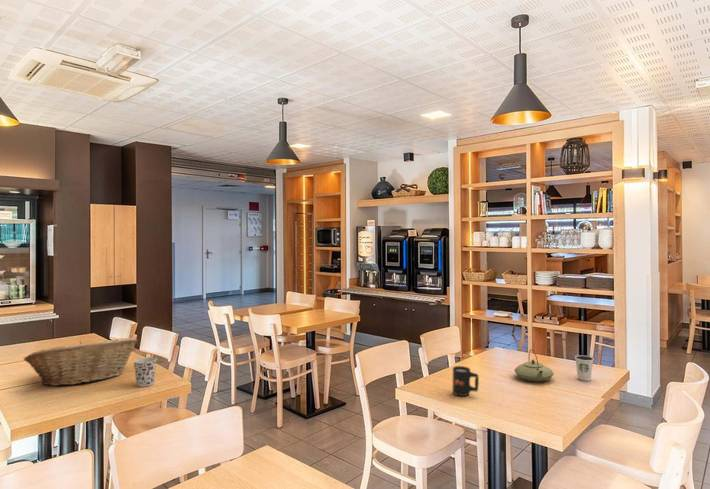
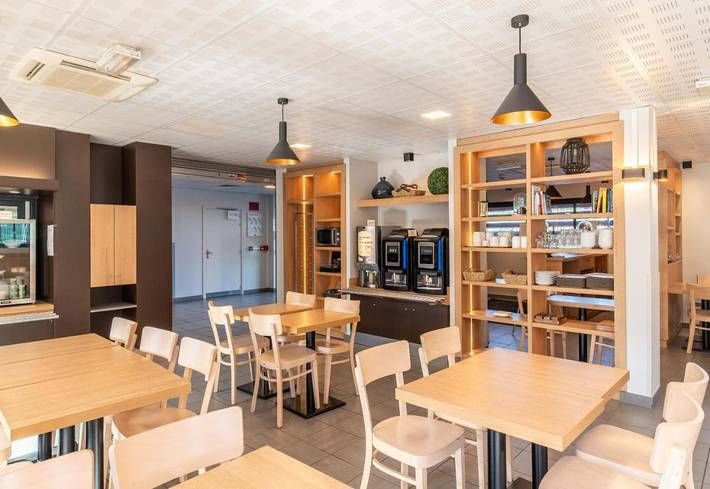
- cup [132,356,158,388]
- fruit basket [23,337,138,387]
- mug [451,365,480,397]
- teapot [513,348,555,383]
- dixie cup [574,354,595,382]
